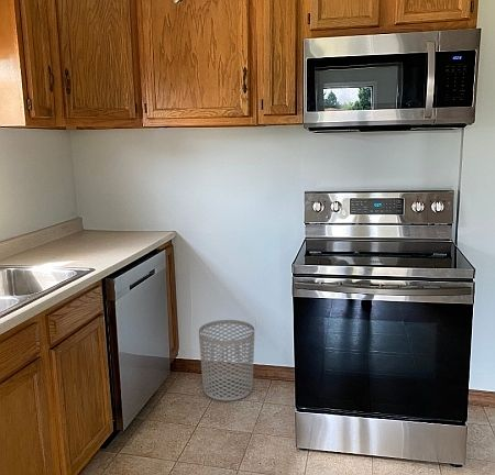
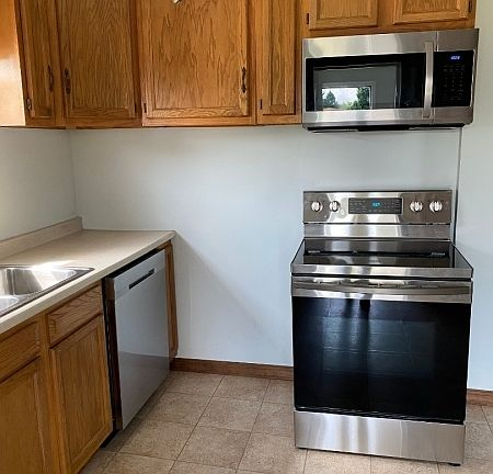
- waste bin [198,319,255,402]
